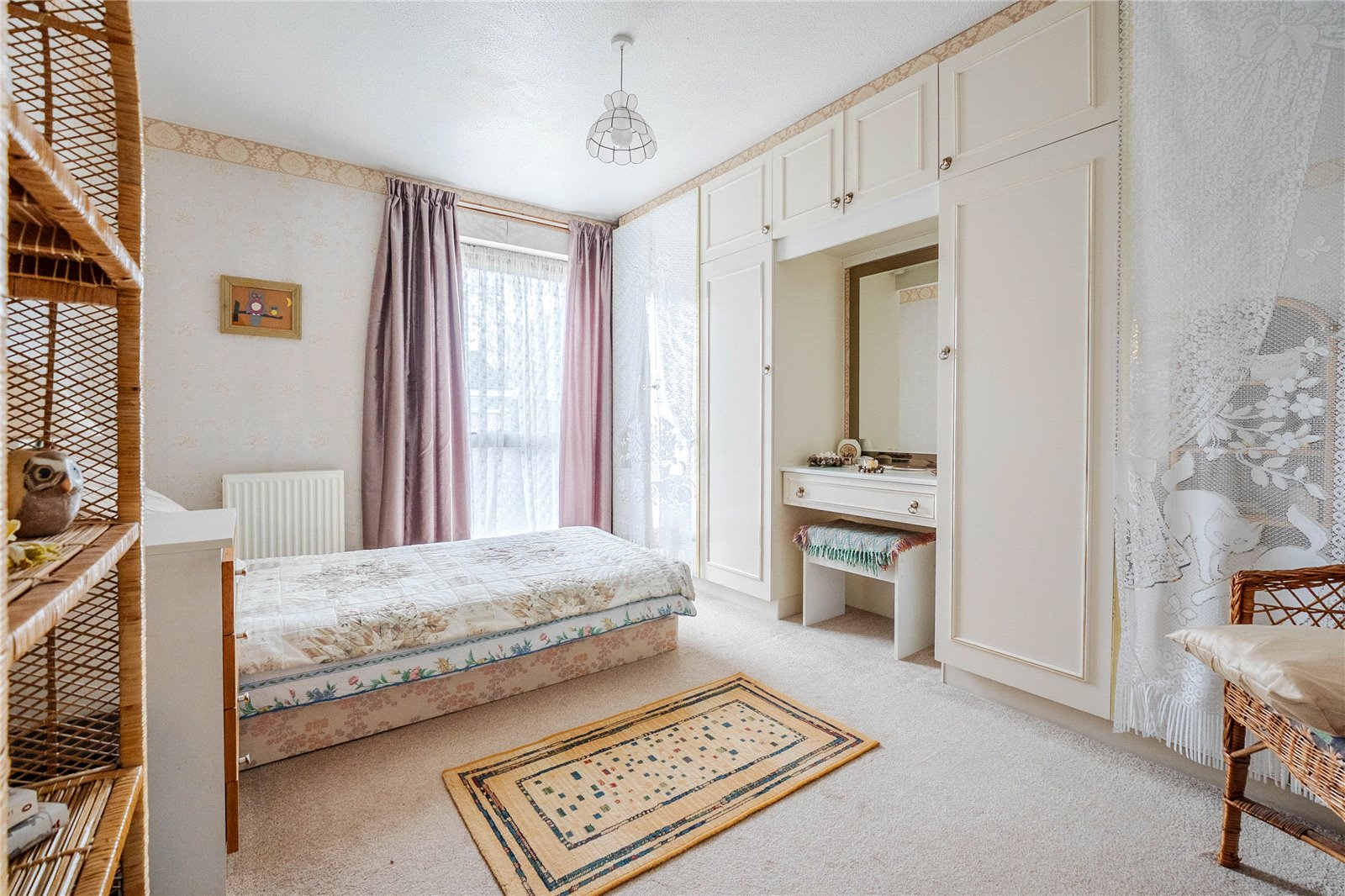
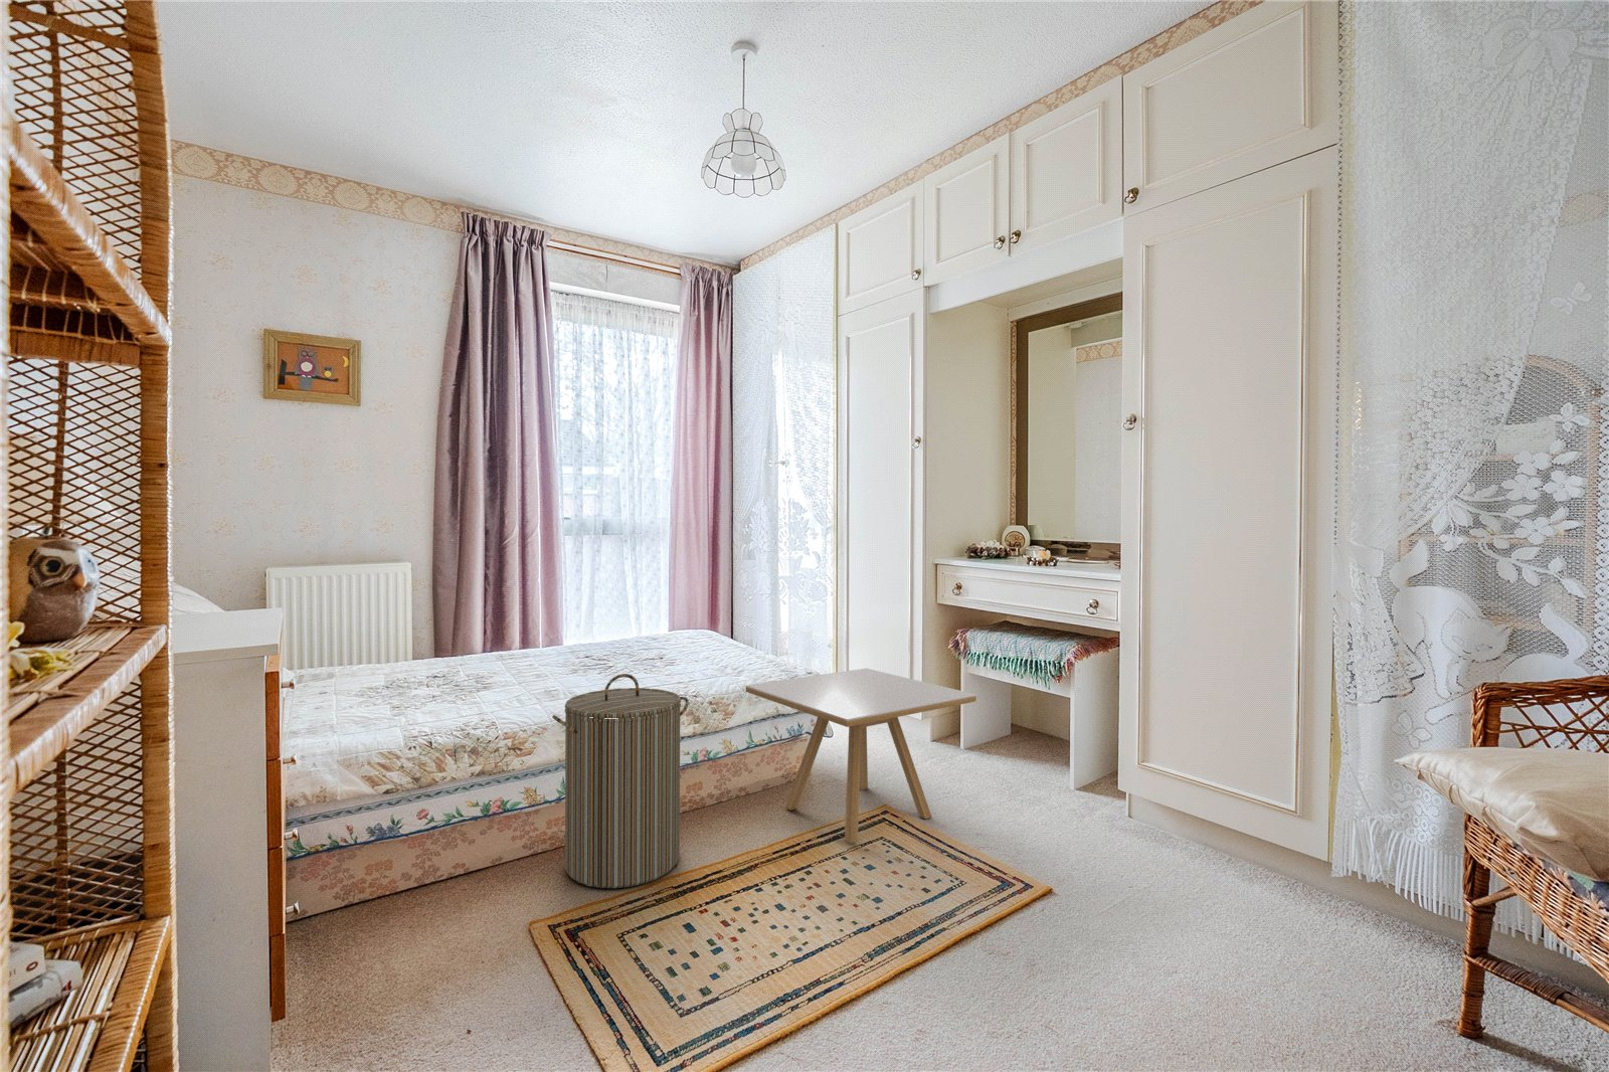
+ laundry hamper [551,672,690,889]
+ side table [745,668,977,843]
